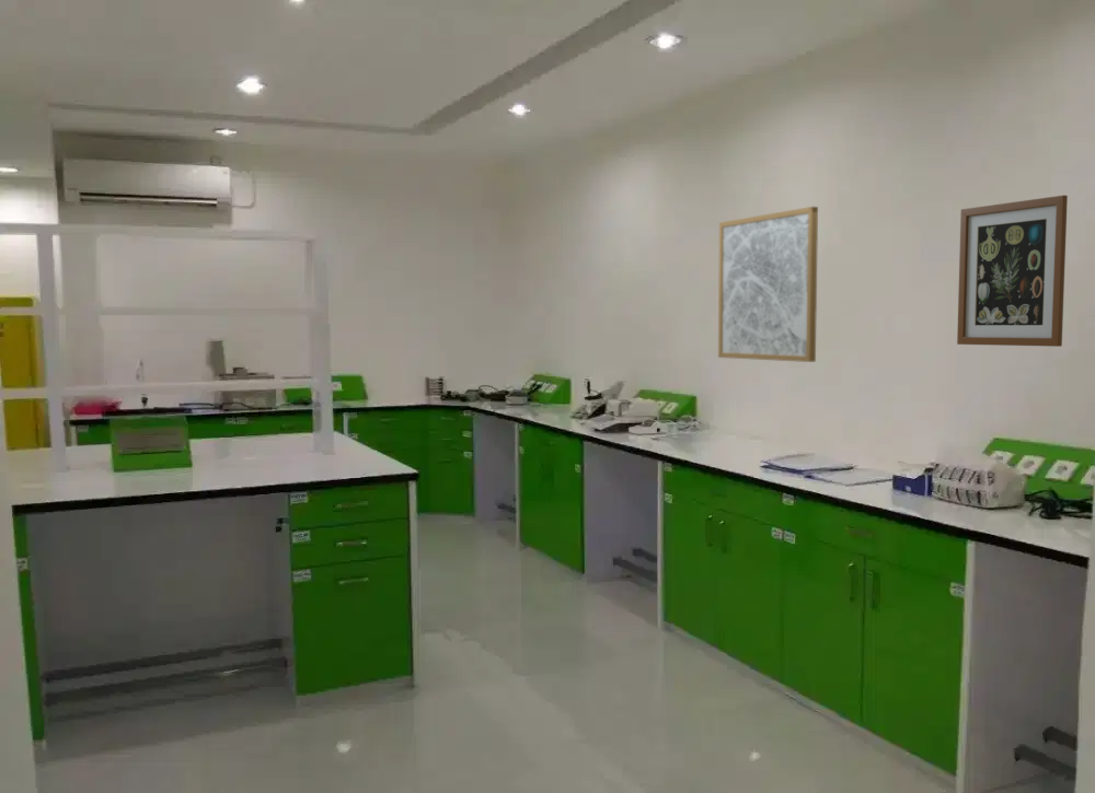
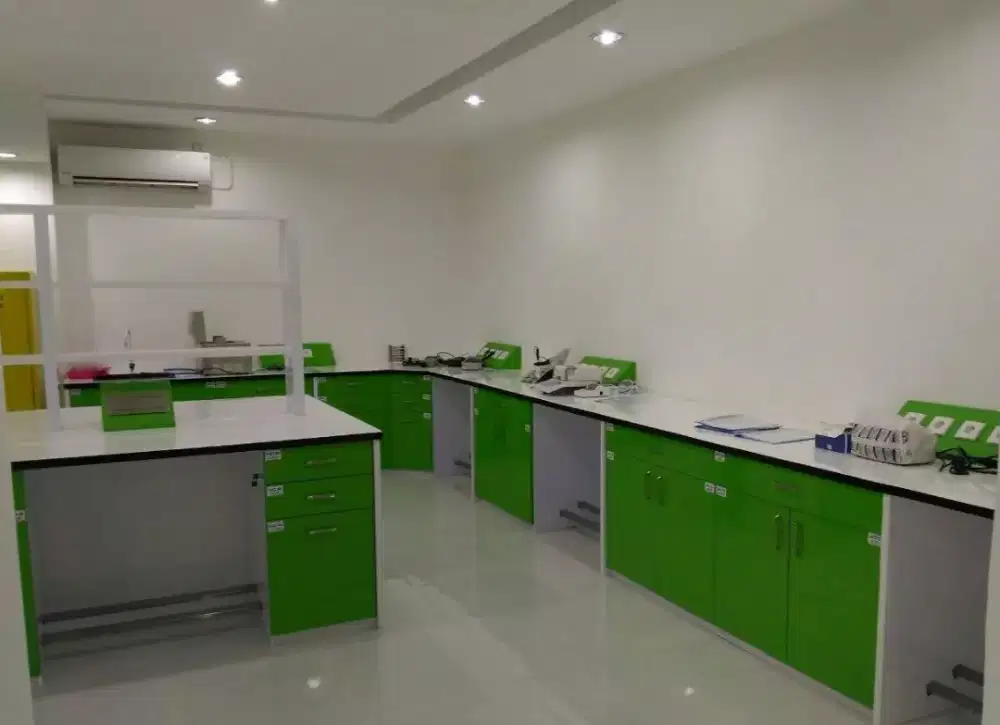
- wall art [717,206,819,363]
- wall art [956,194,1069,348]
